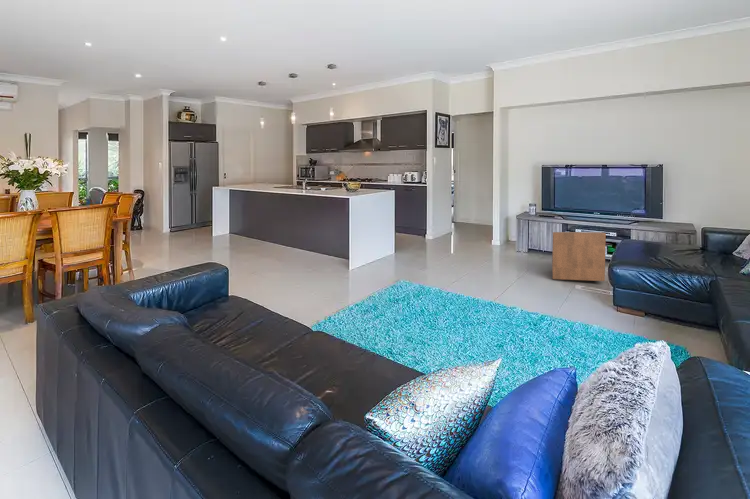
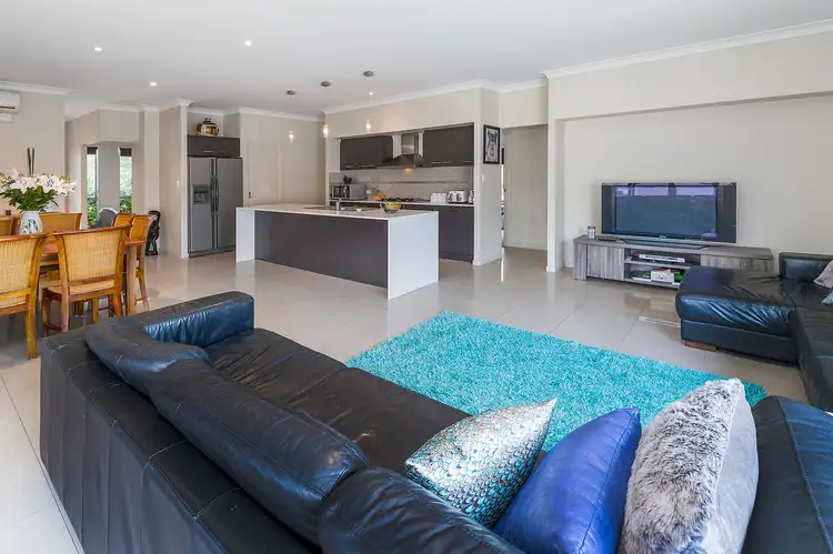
- side table [551,231,607,282]
